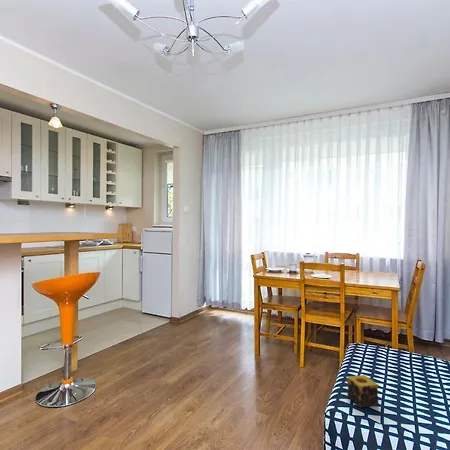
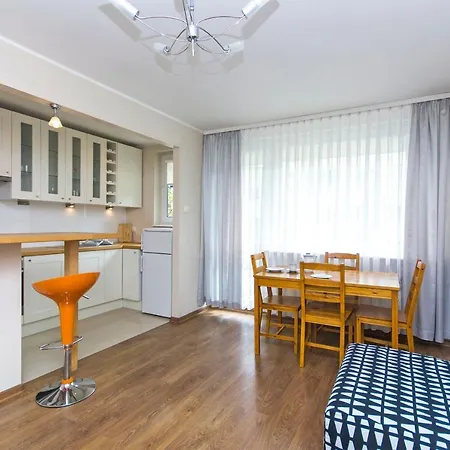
- candle [347,374,379,408]
